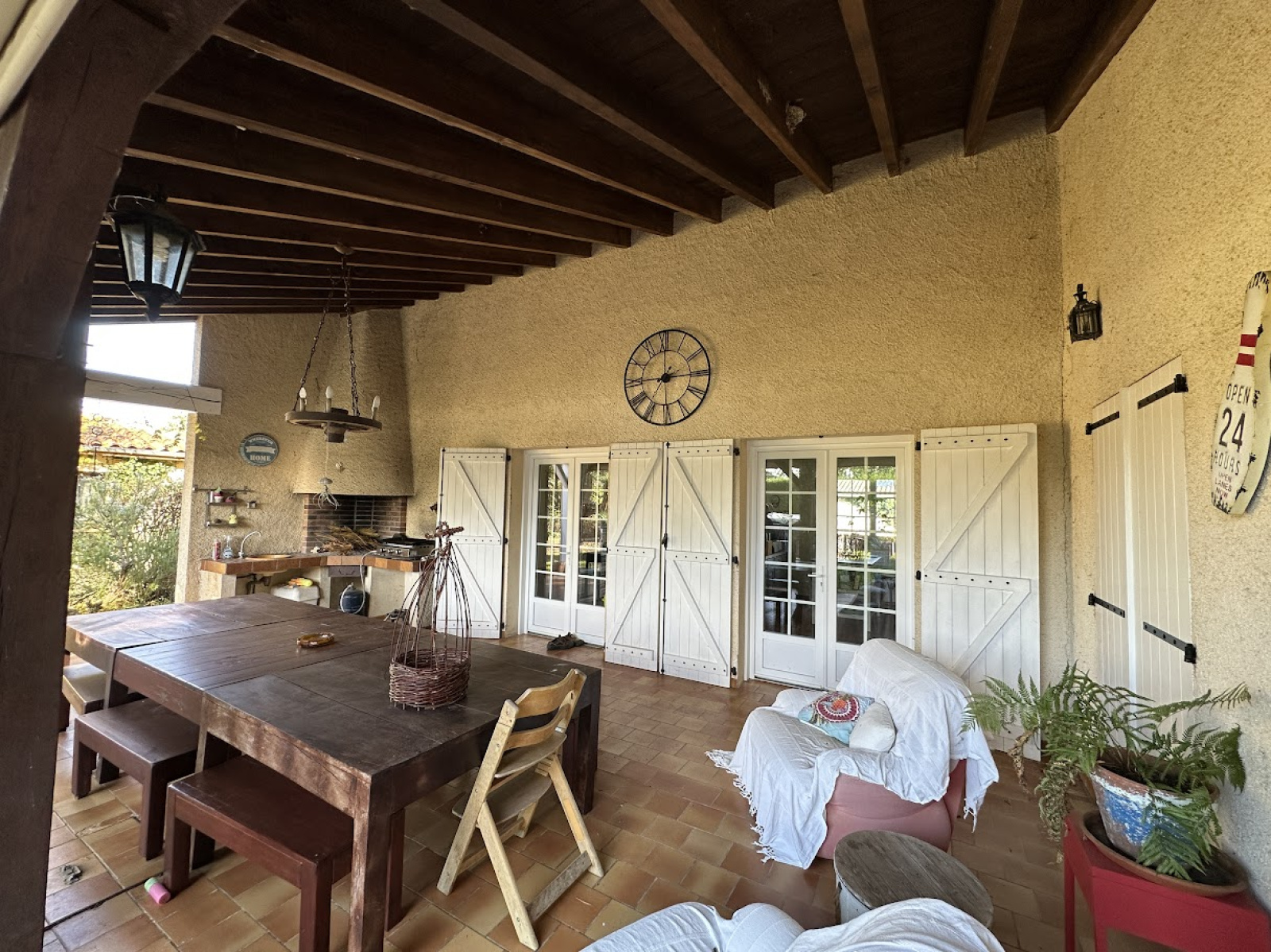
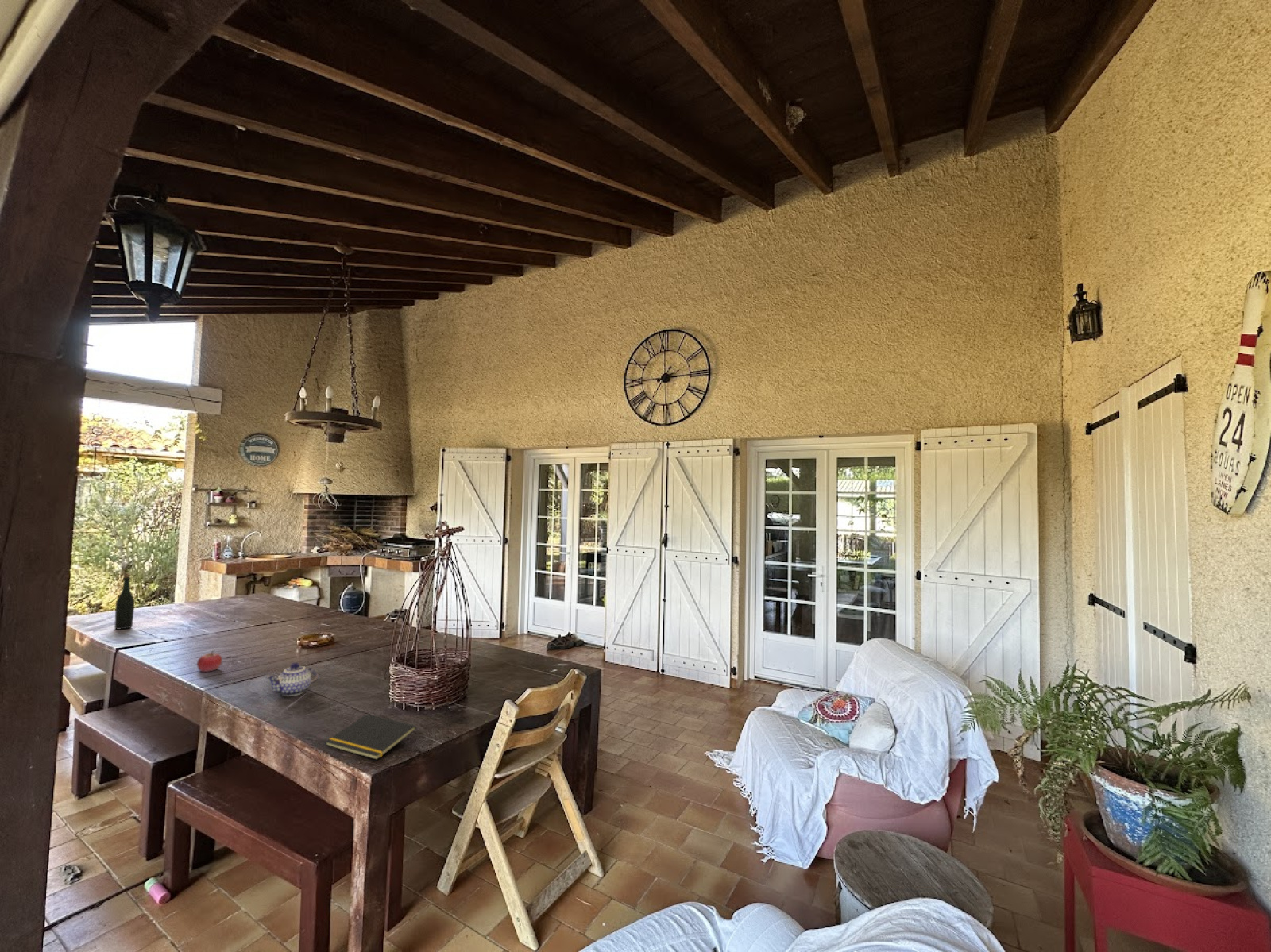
+ notepad [325,713,417,761]
+ bottle [114,572,135,630]
+ fruit [196,649,223,673]
+ teapot [266,661,320,697]
